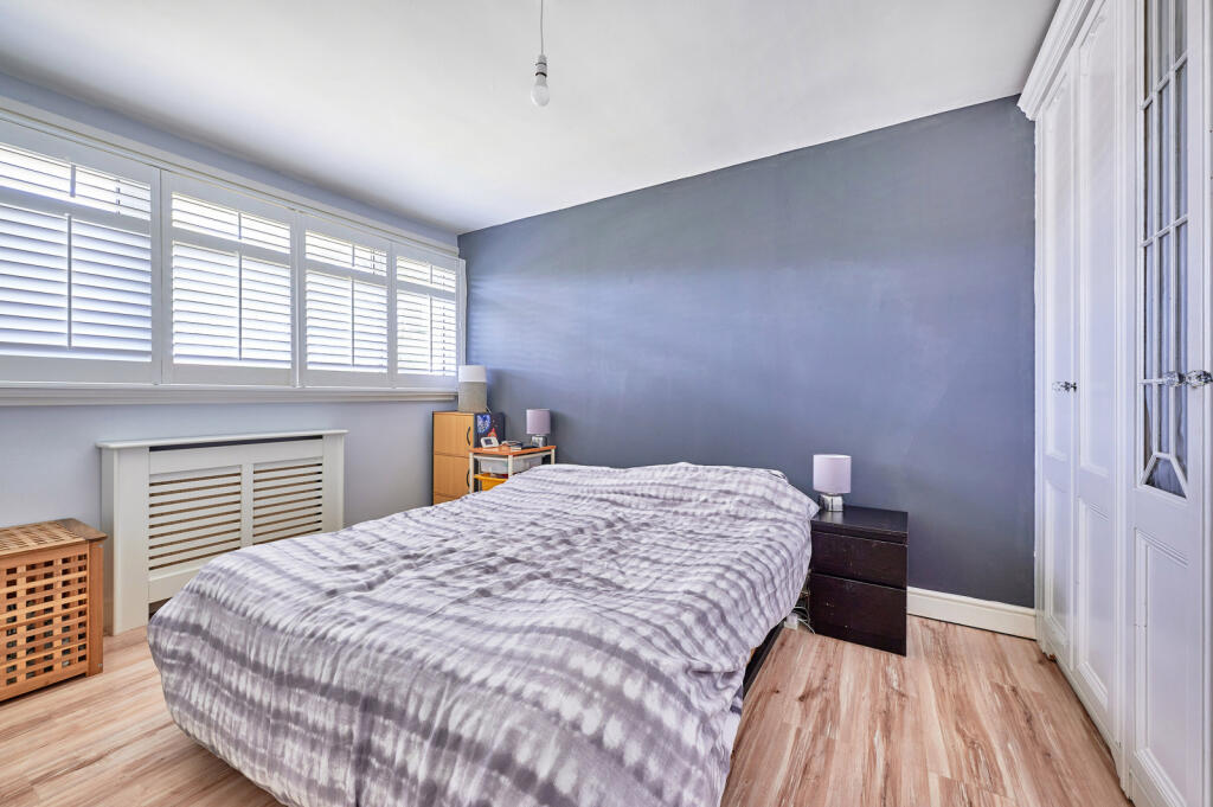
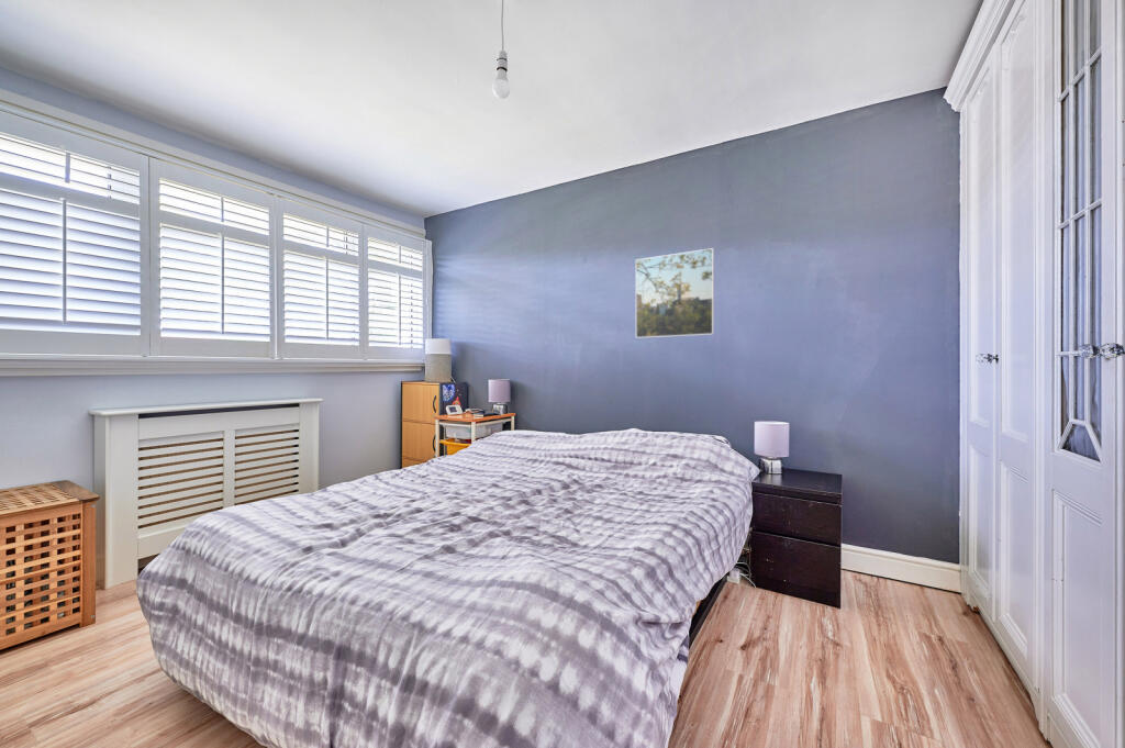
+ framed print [635,247,715,339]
